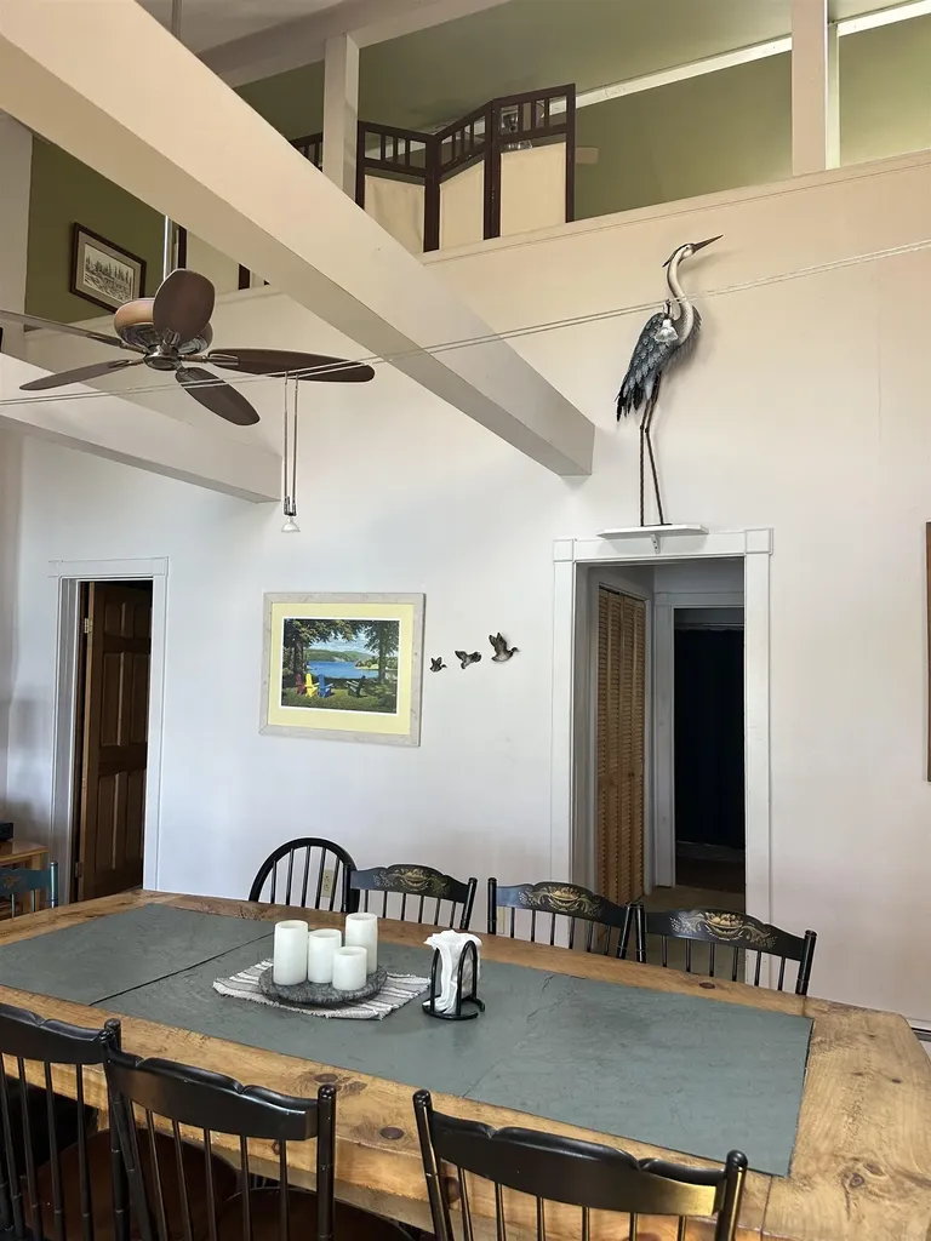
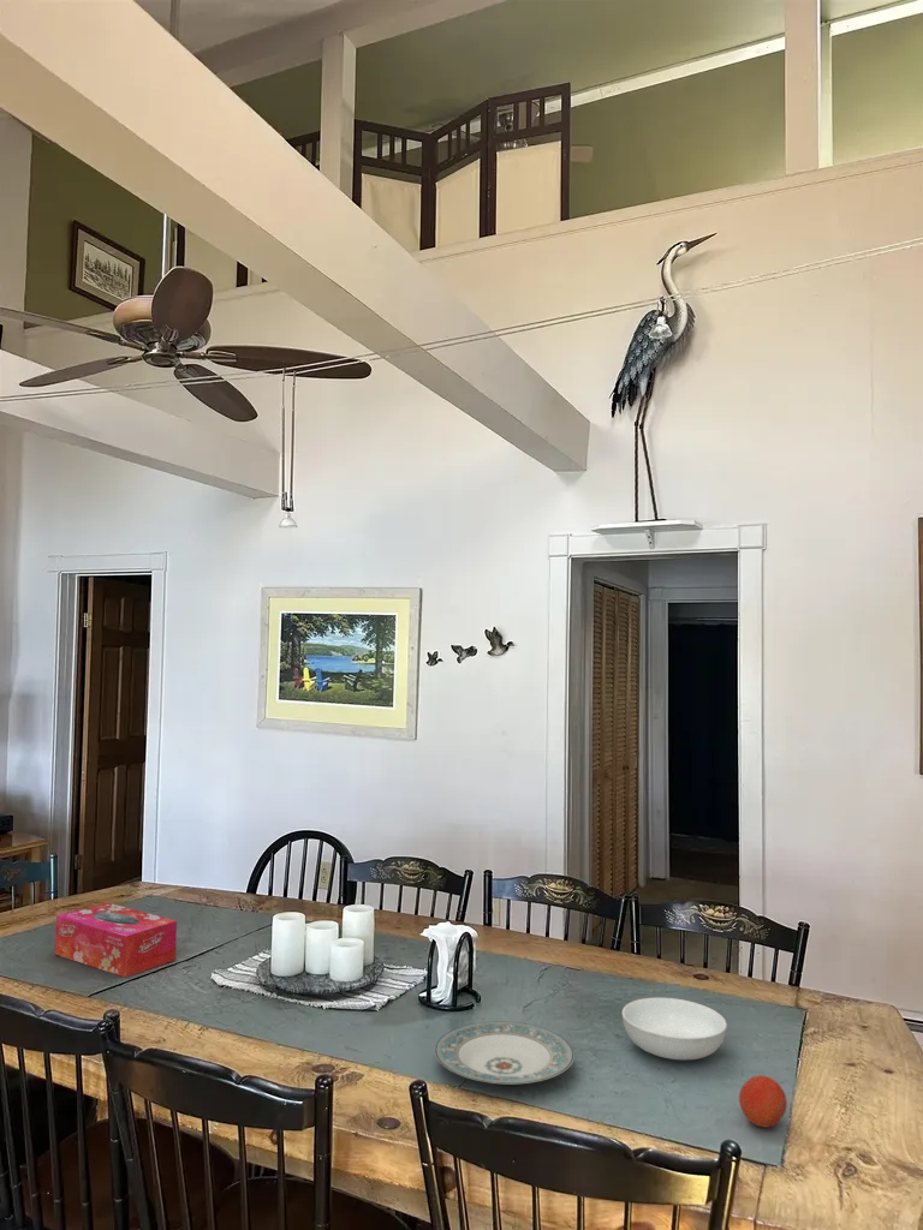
+ plate [434,1021,576,1085]
+ tissue box [54,902,178,978]
+ serving bowl [621,997,728,1061]
+ fruit [738,1074,788,1128]
